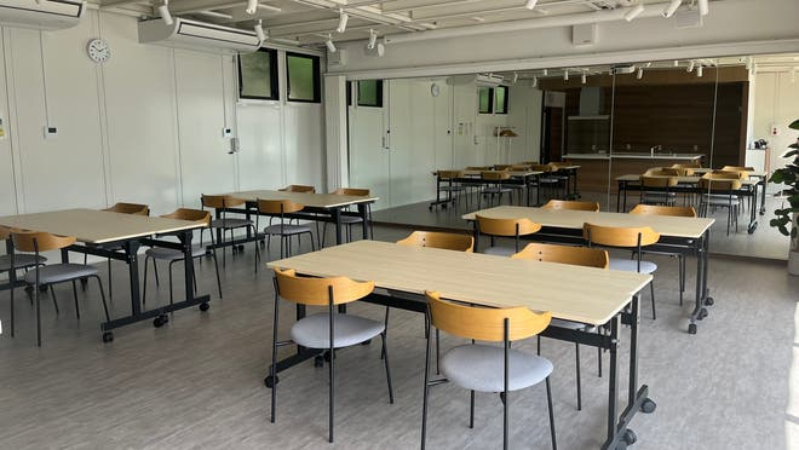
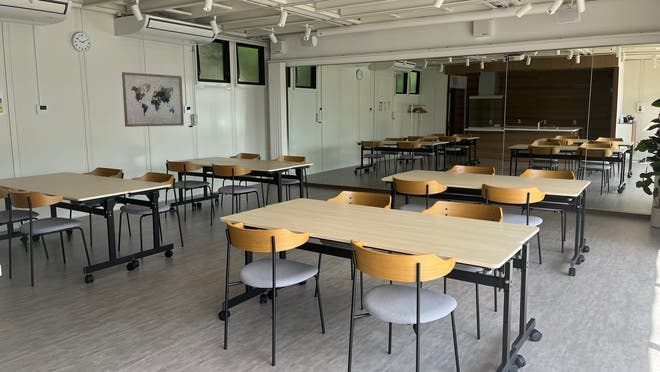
+ wall art [121,71,185,128]
